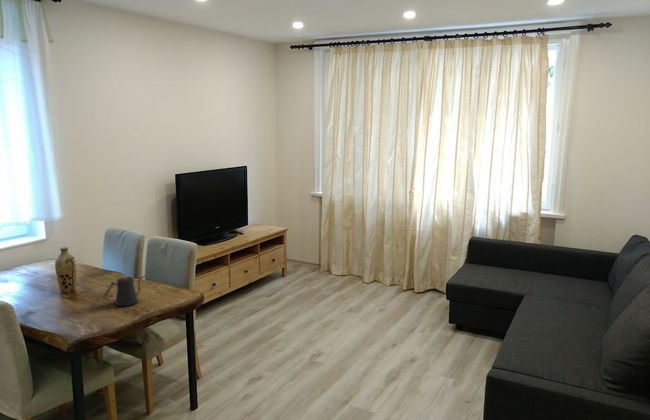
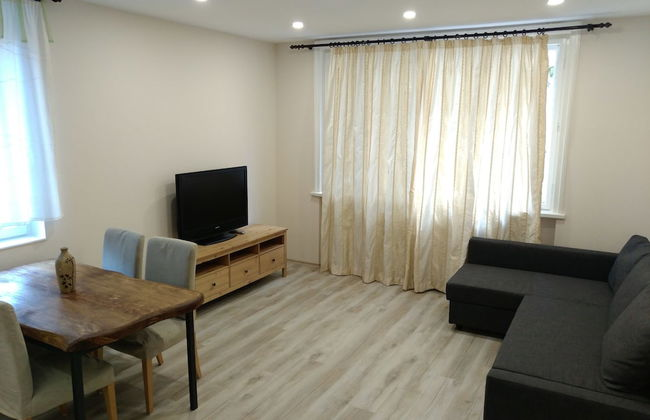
- kettle [101,275,146,307]
